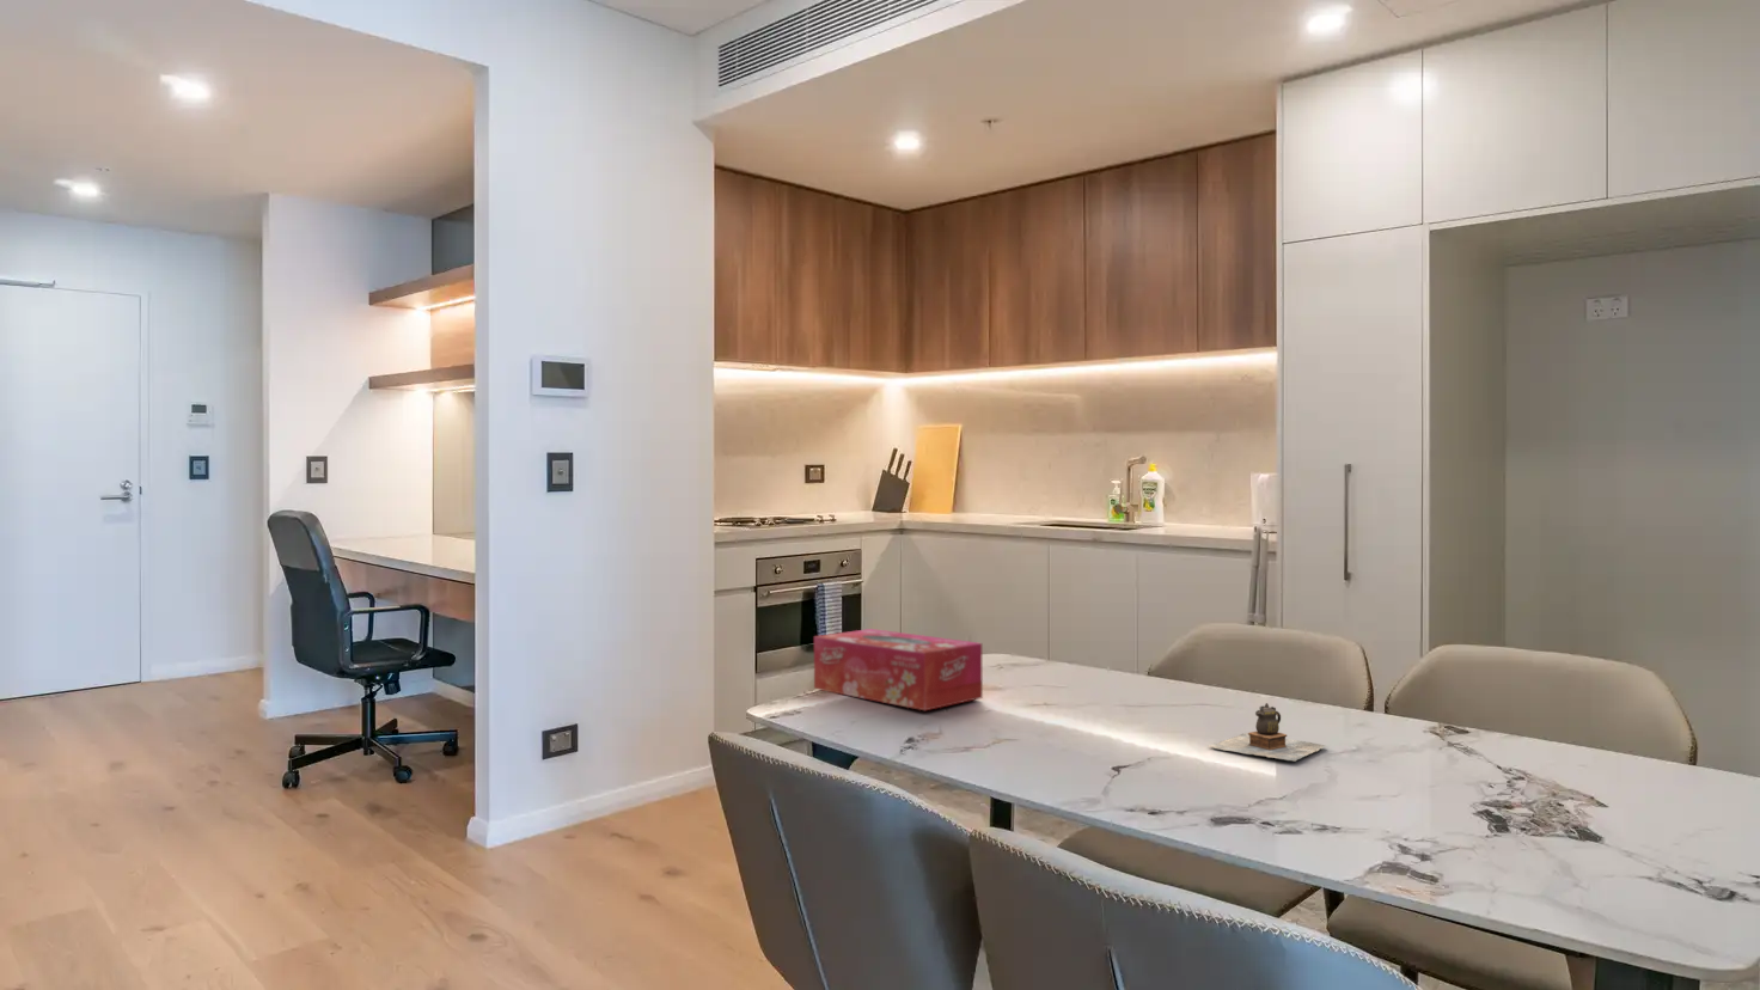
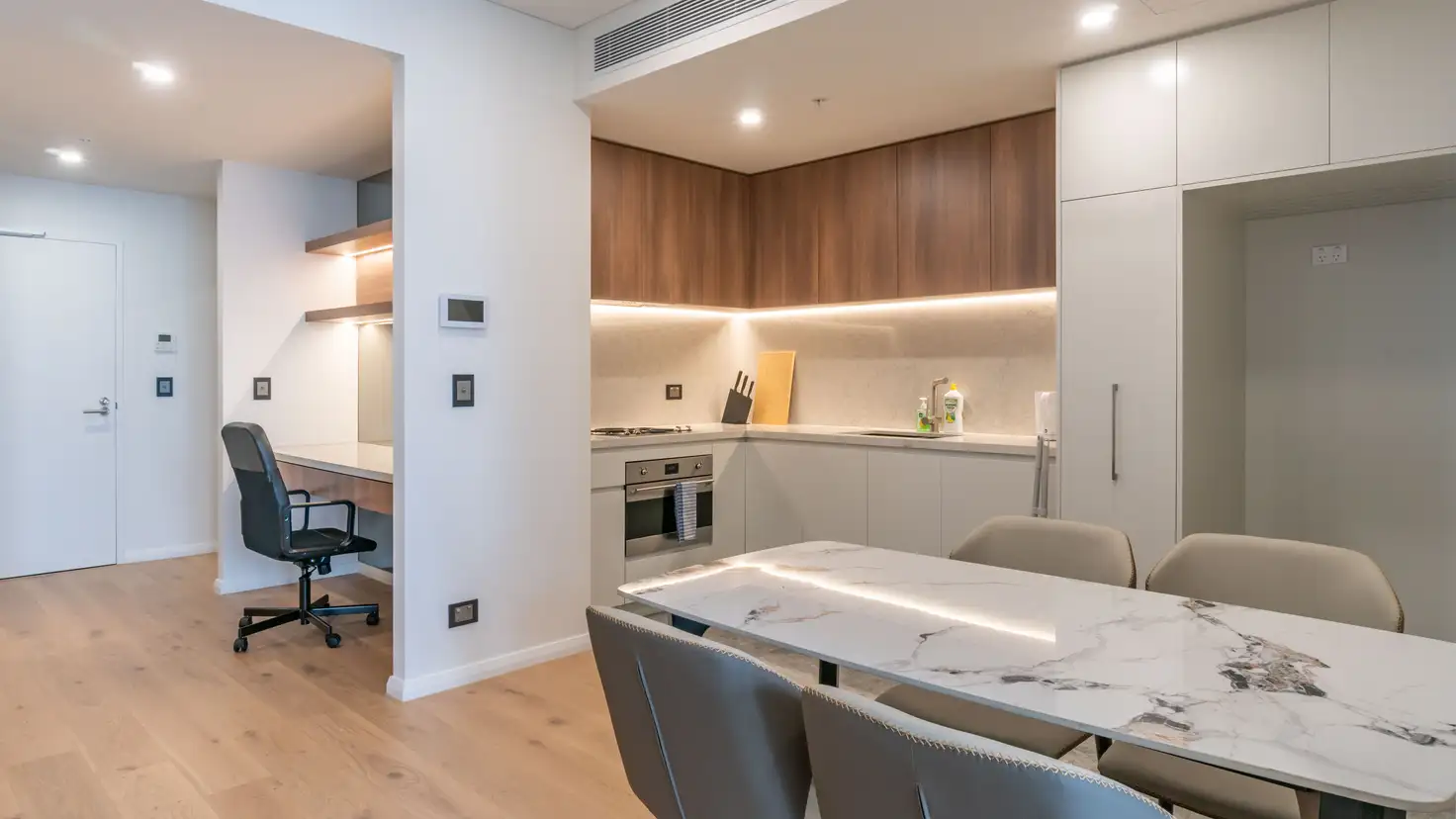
- tissue box [814,627,984,712]
- teapot [1206,702,1327,762]
